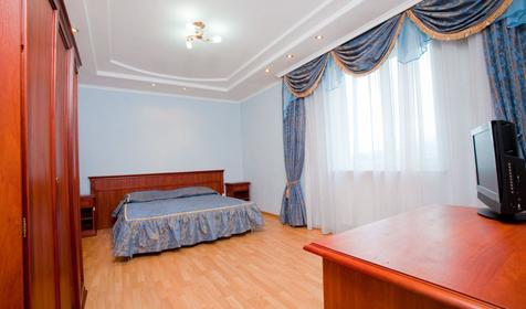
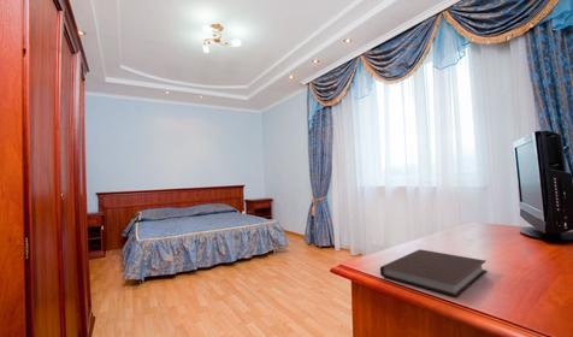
+ notebook [379,248,488,298]
